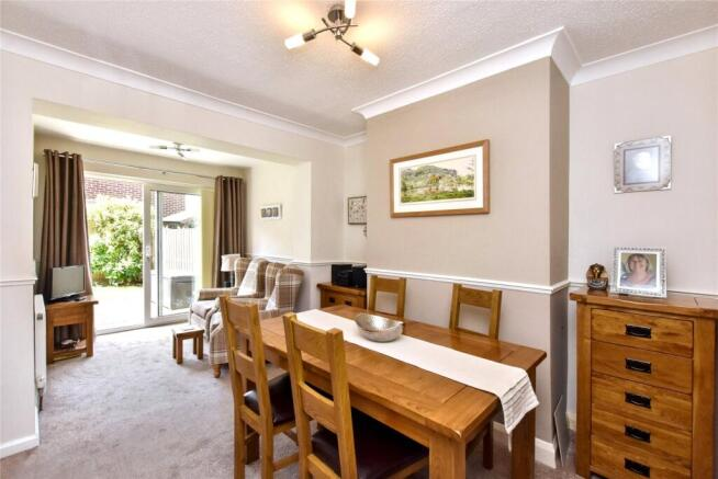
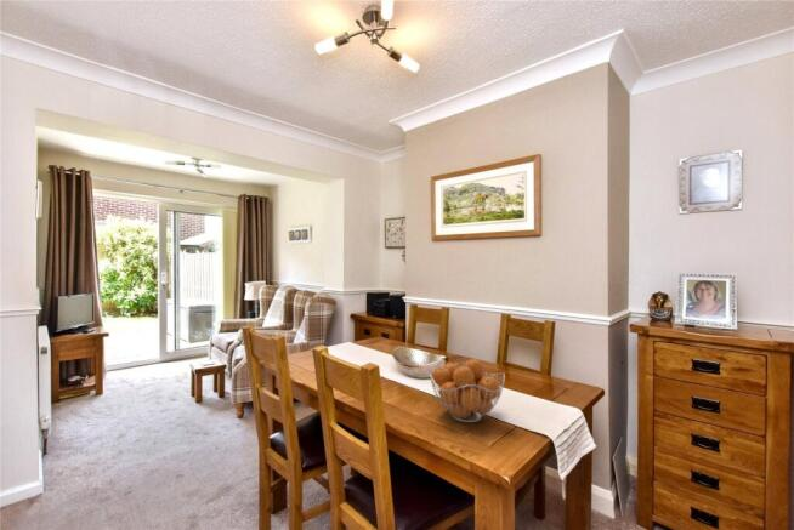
+ fruit basket [429,358,506,423]
